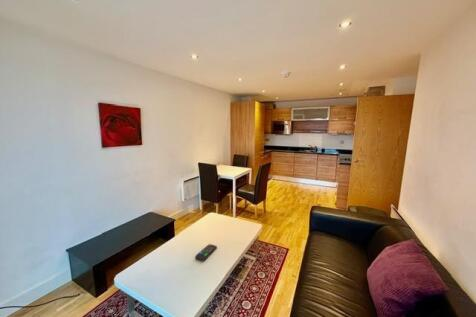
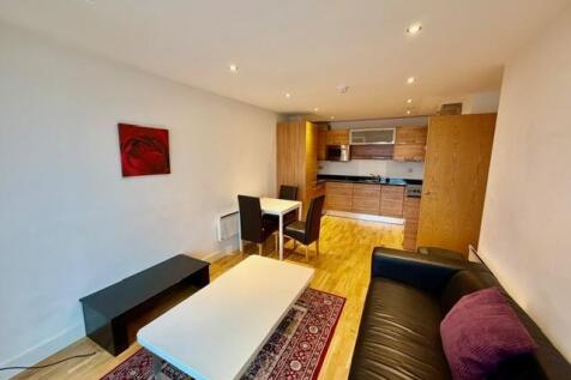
- remote control [194,243,218,262]
